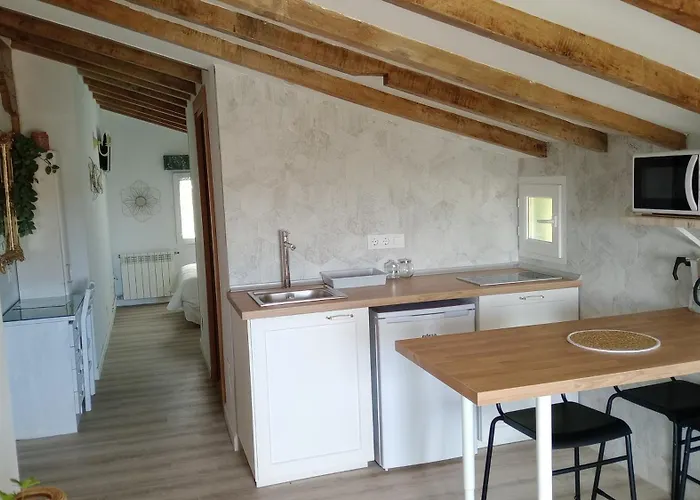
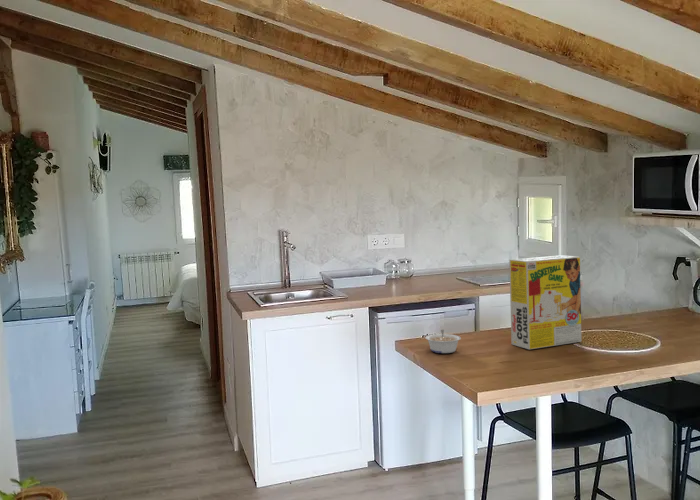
+ legume [425,329,462,354]
+ cereal box [508,254,582,350]
